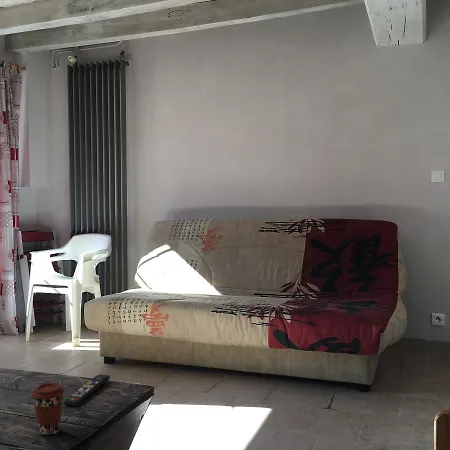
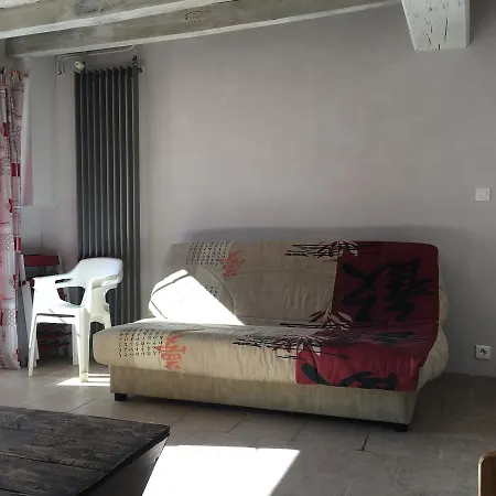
- coffee cup [30,382,65,436]
- remote control [63,373,111,407]
